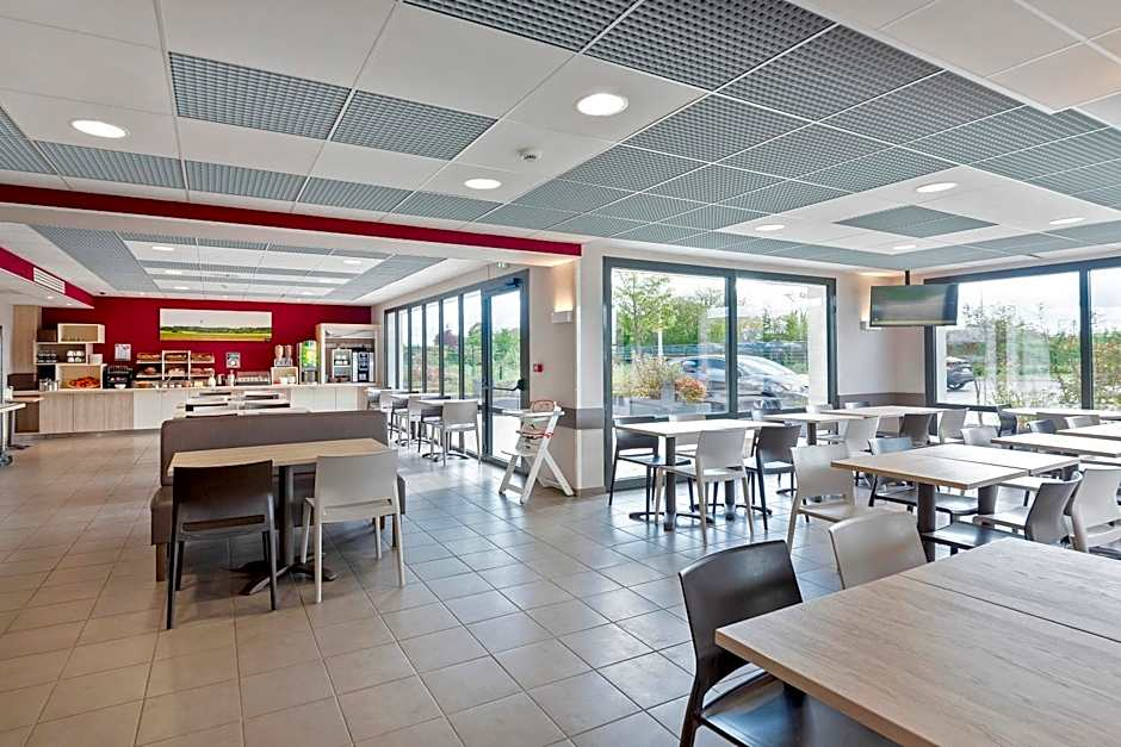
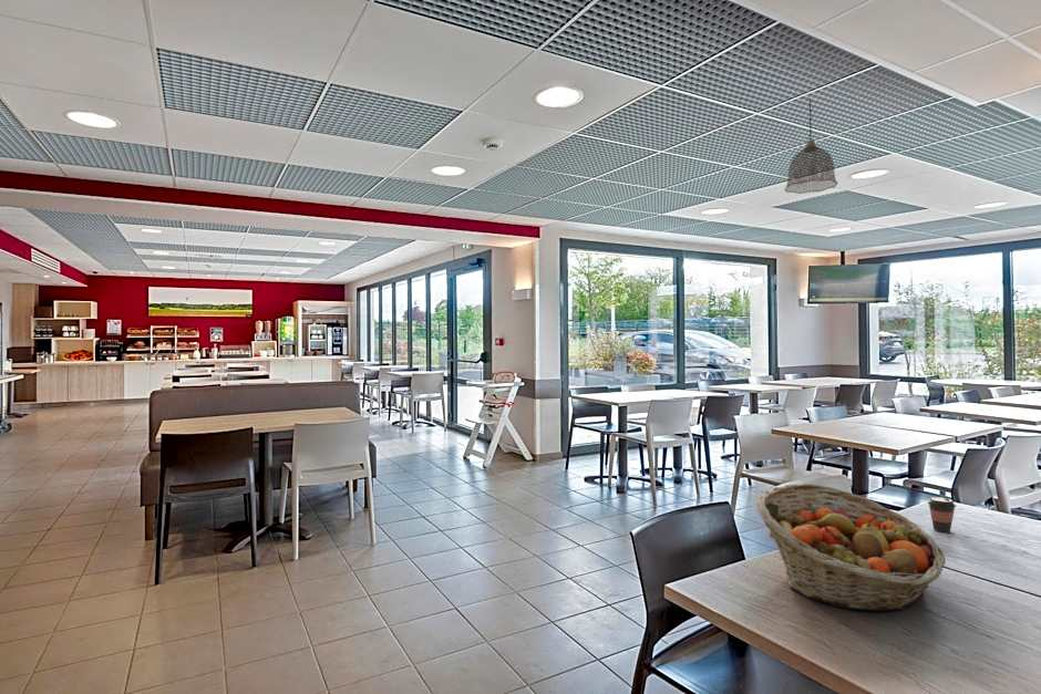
+ pendant lamp [784,97,838,195]
+ coffee cup [927,496,957,534]
+ fruit basket [755,483,947,612]
